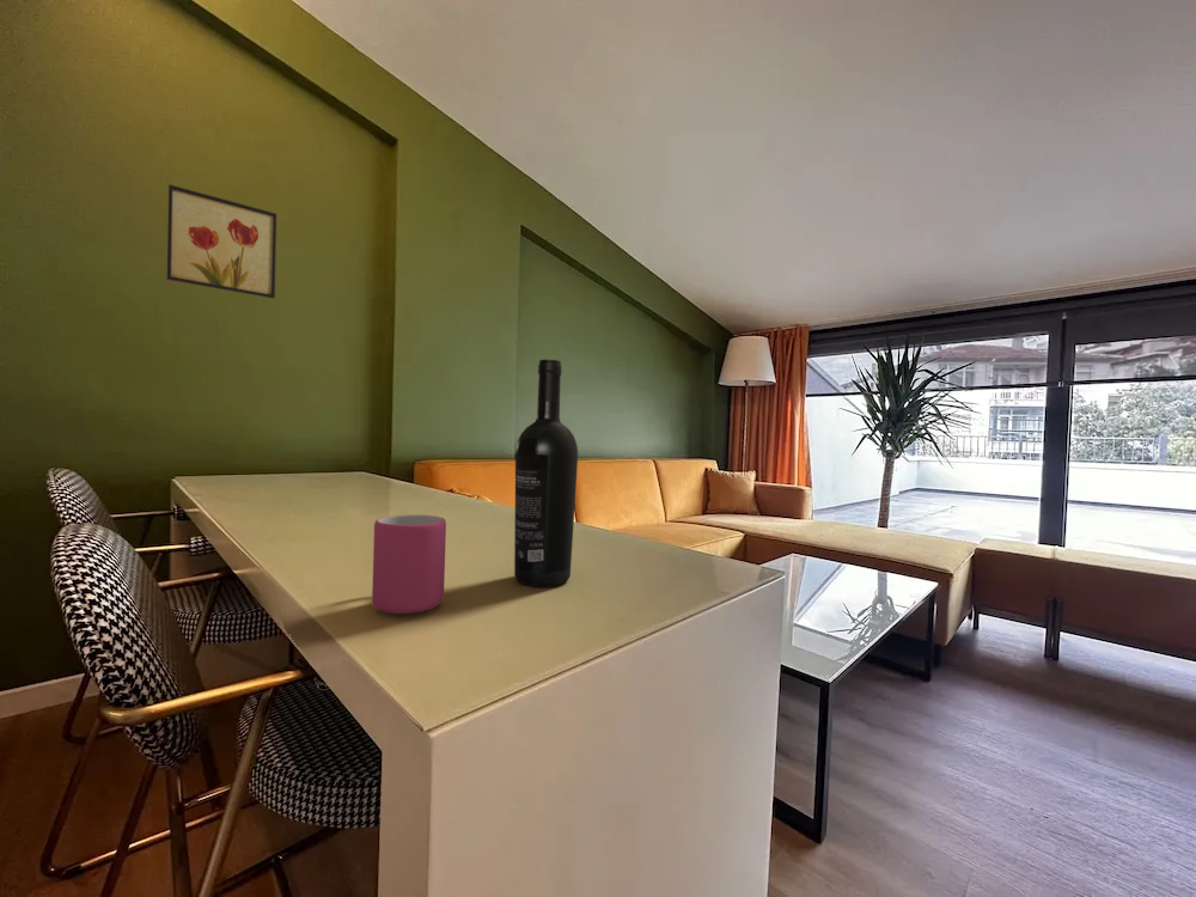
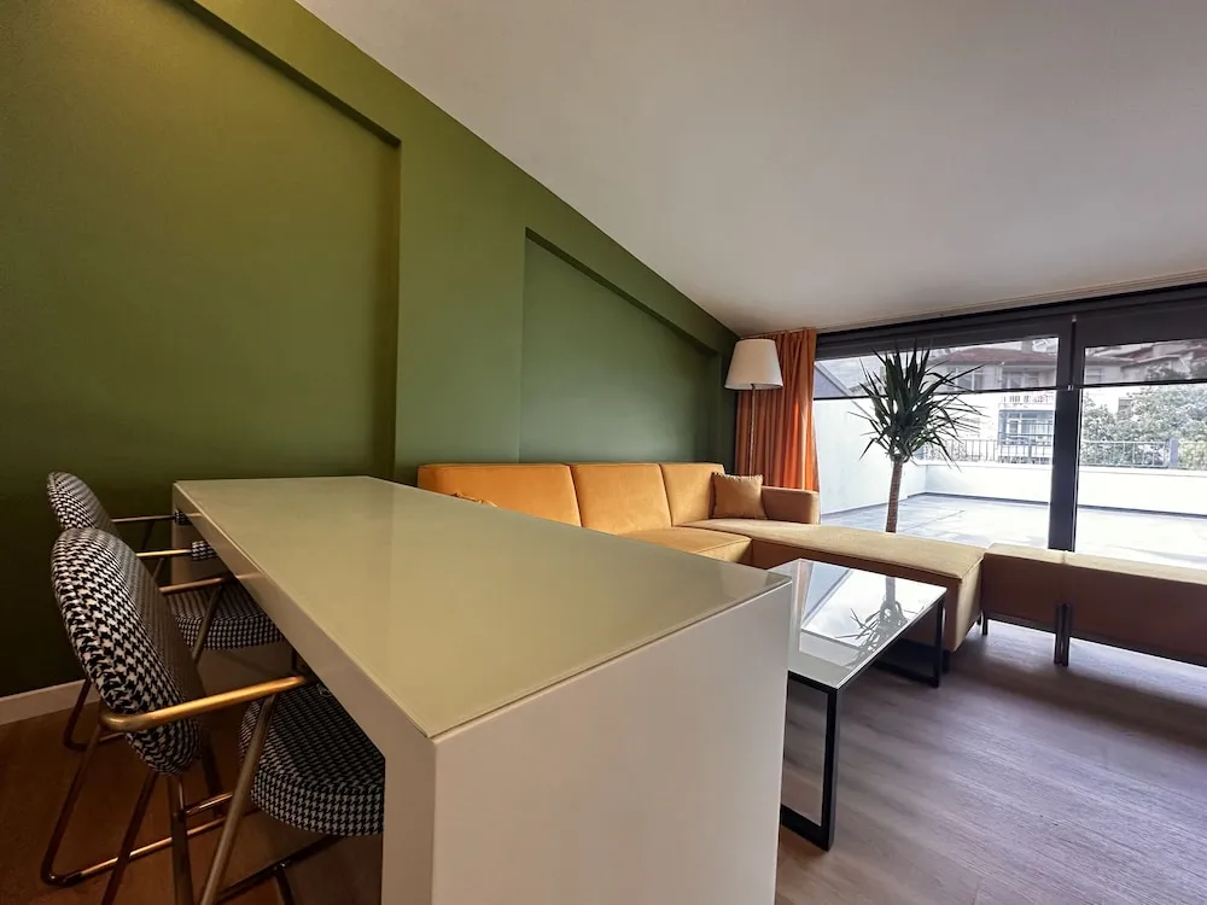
- wall art [166,183,277,299]
- wine bottle [513,359,579,587]
- mug [371,514,447,615]
